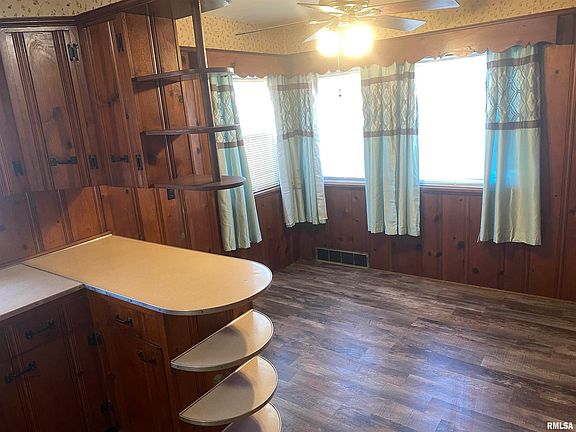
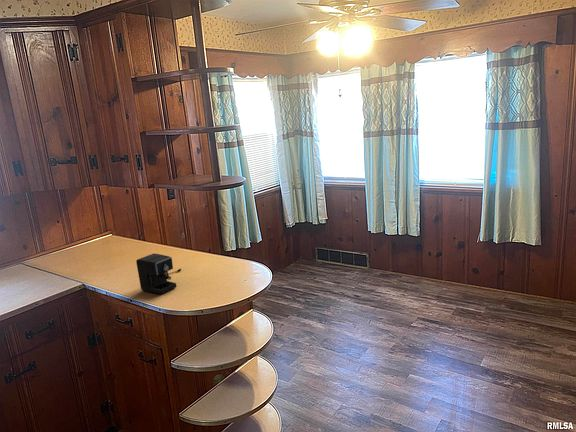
+ coffee maker [135,253,182,295]
